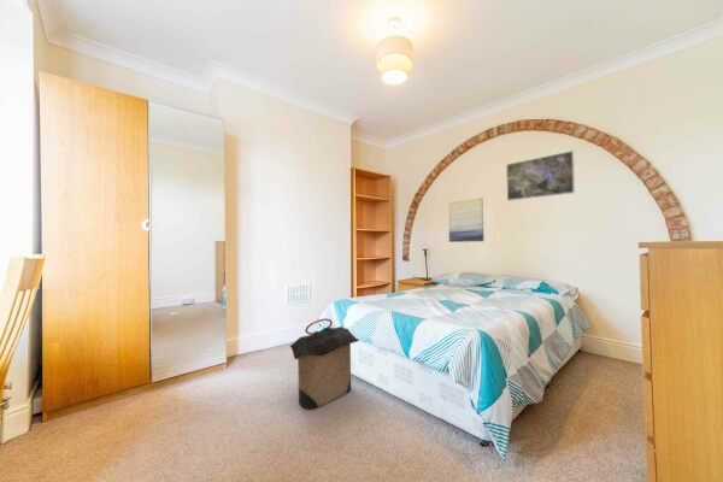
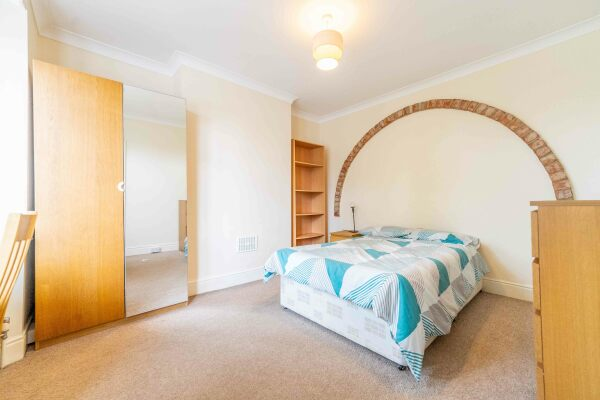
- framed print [505,149,576,202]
- wall art [447,196,484,243]
- laundry hamper [289,317,360,411]
